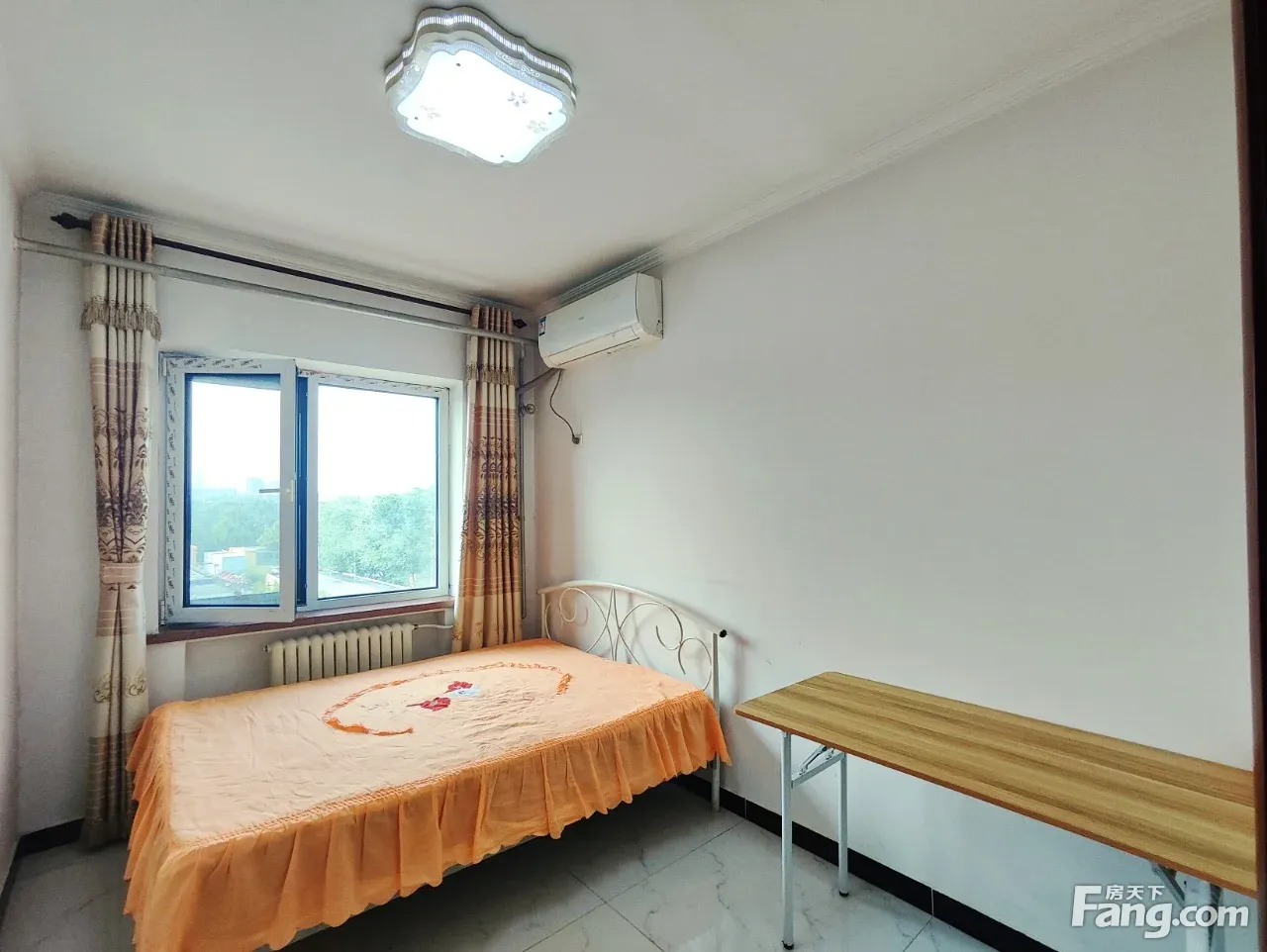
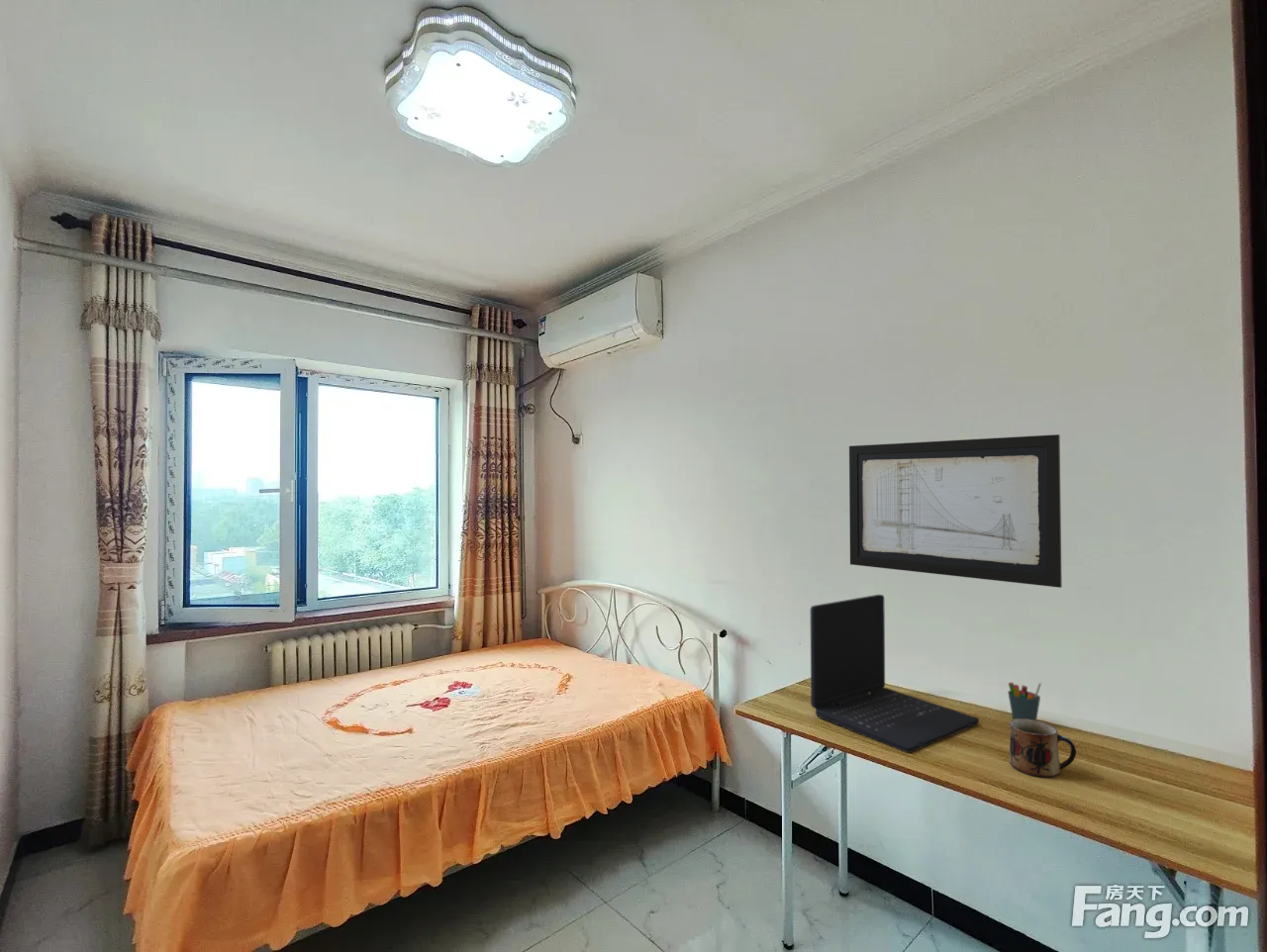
+ laptop [810,594,980,754]
+ pen holder [1007,682,1042,721]
+ mug [1009,719,1077,779]
+ wall art [848,433,1063,589]
